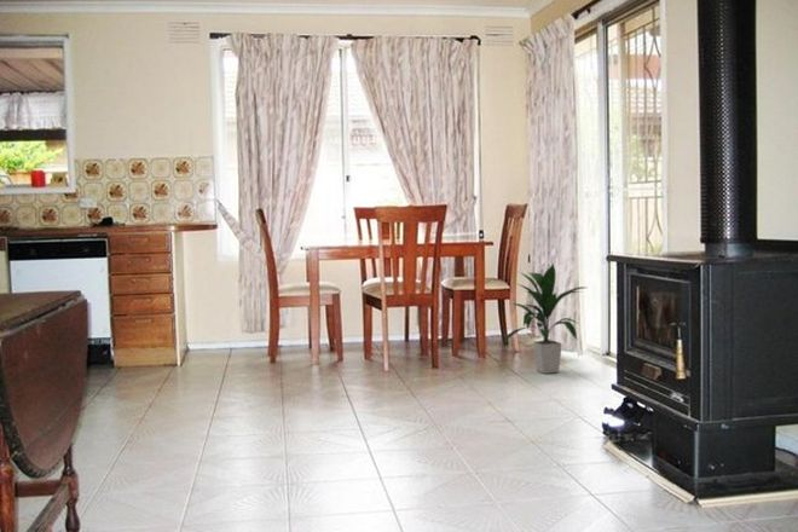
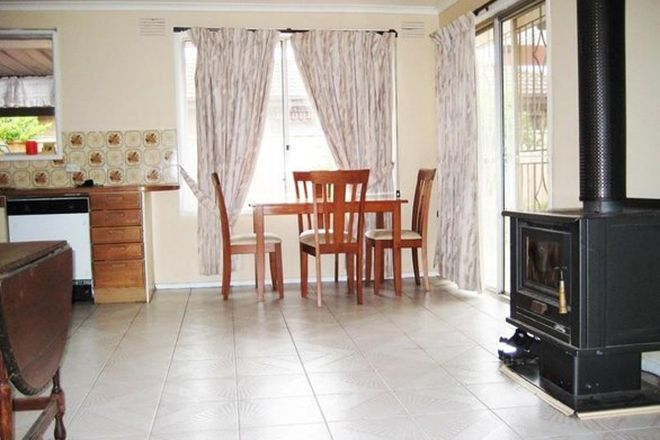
- indoor plant [499,262,586,375]
